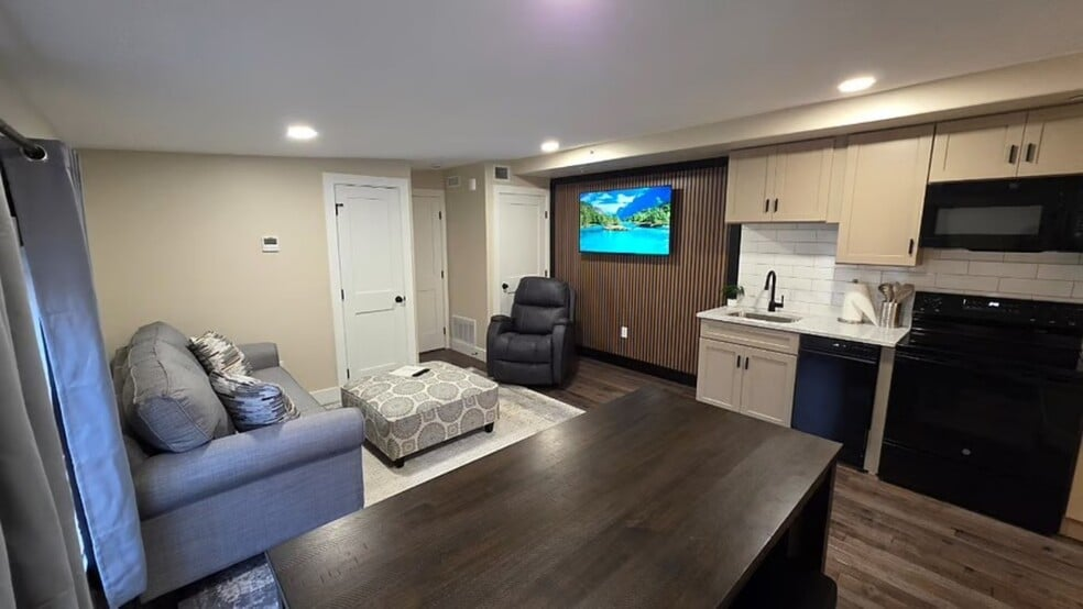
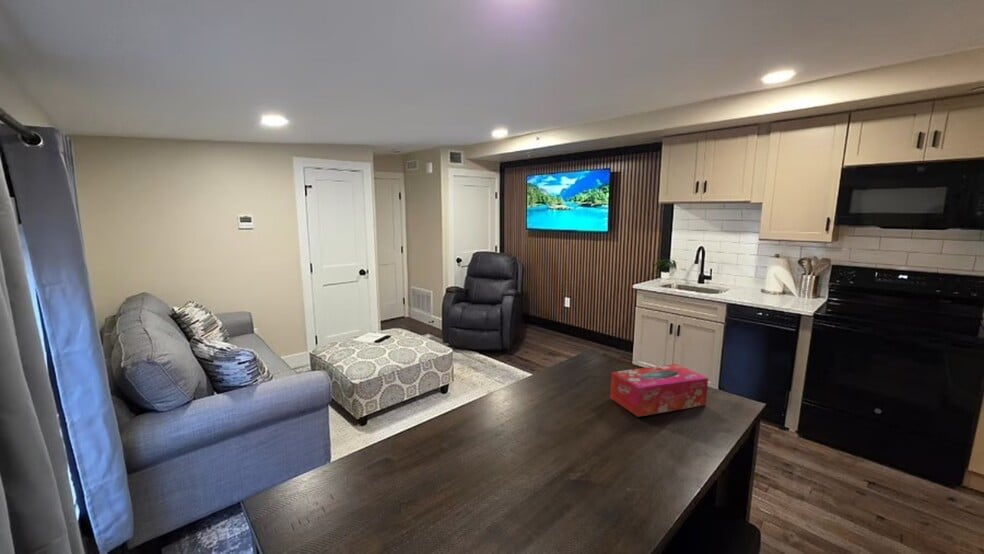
+ tissue box [609,363,709,418]
